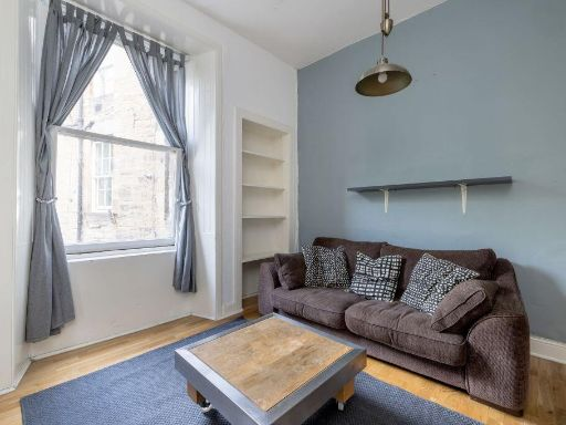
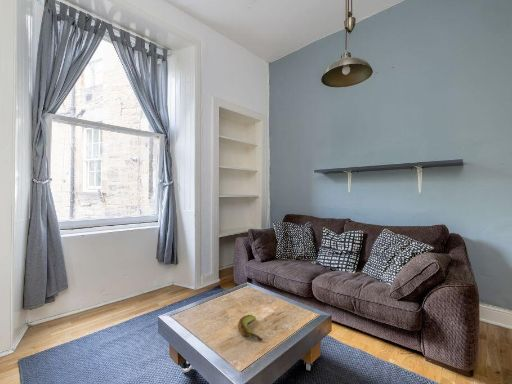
+ banana [237,314,263,341]
